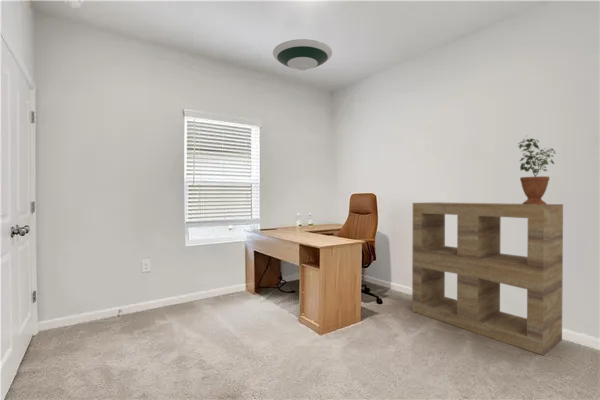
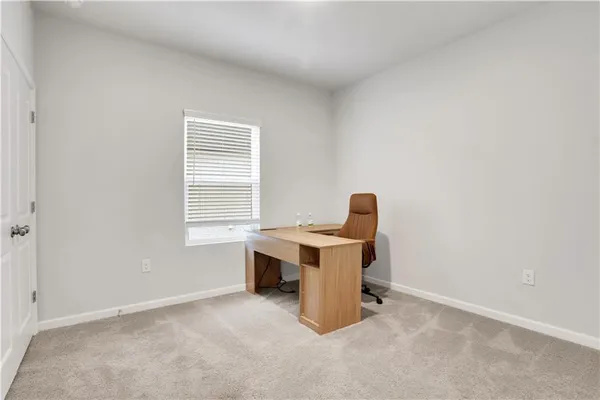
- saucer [272,38,333,71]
- potted plant [516,134,557,205]
- shelving unit [411,201,564,356]
